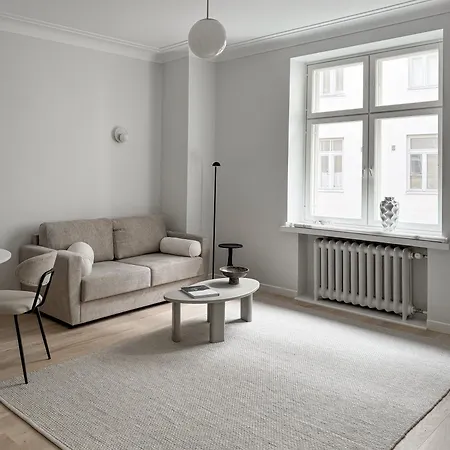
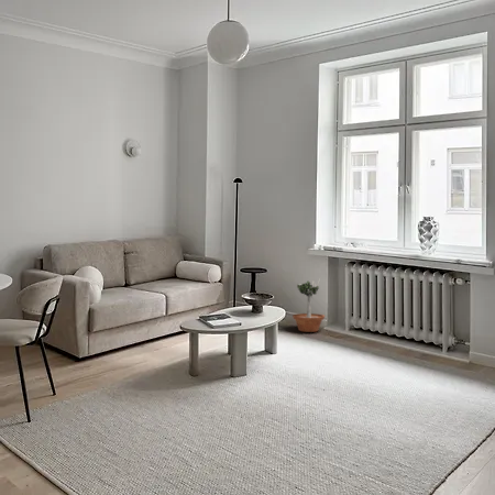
+ potted tree [292,278,326,333]
